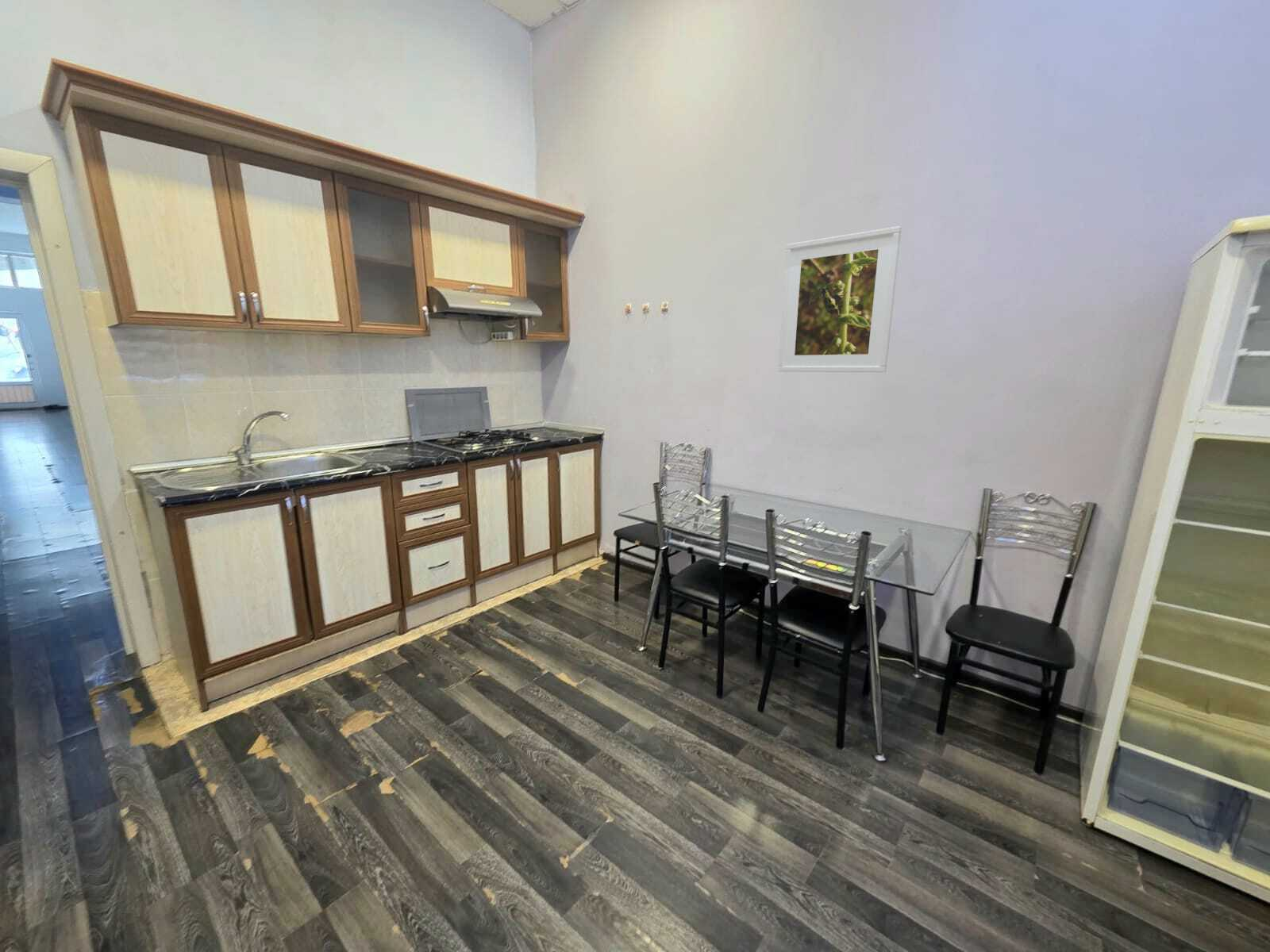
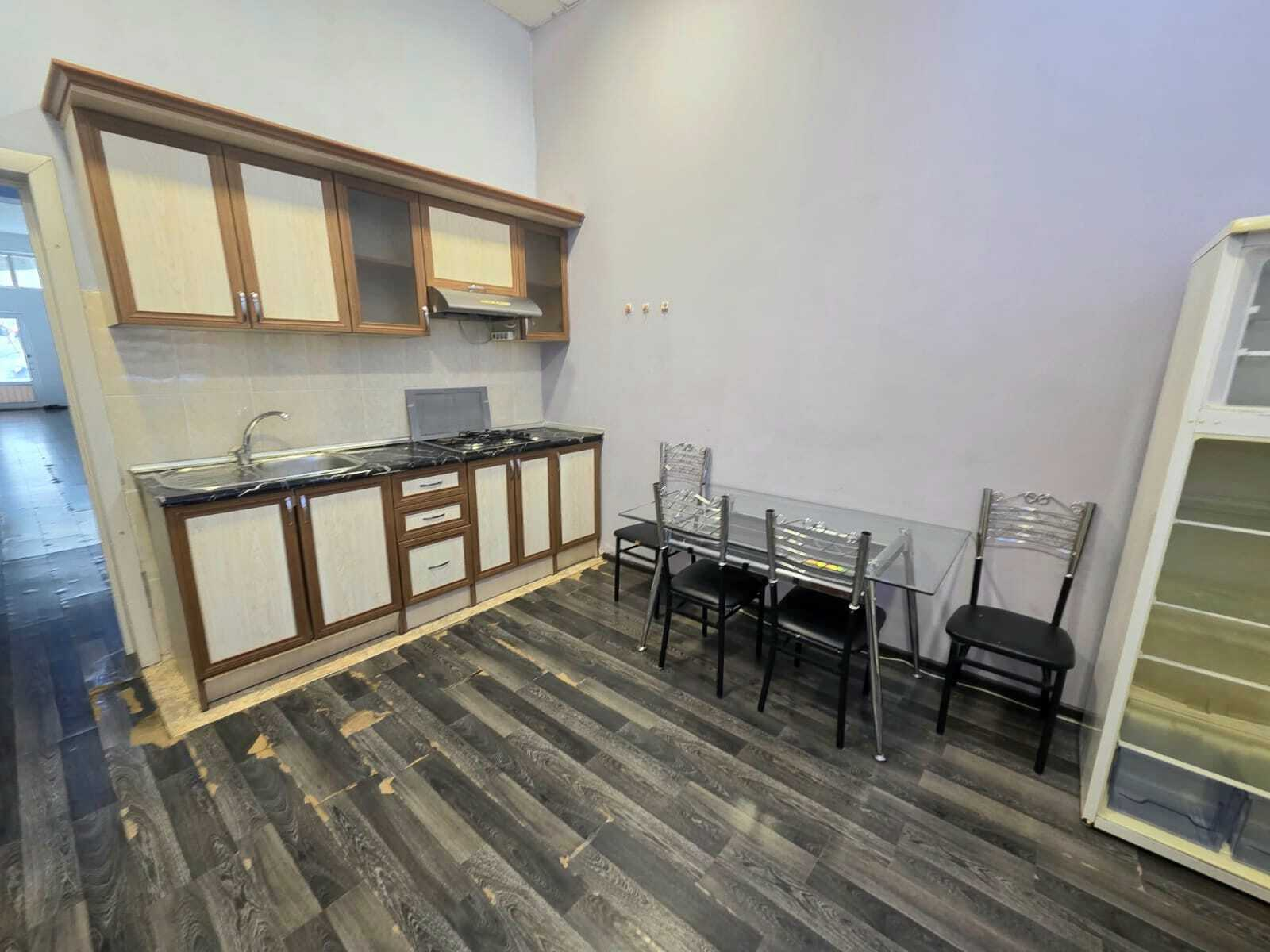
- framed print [777,225,902,373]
